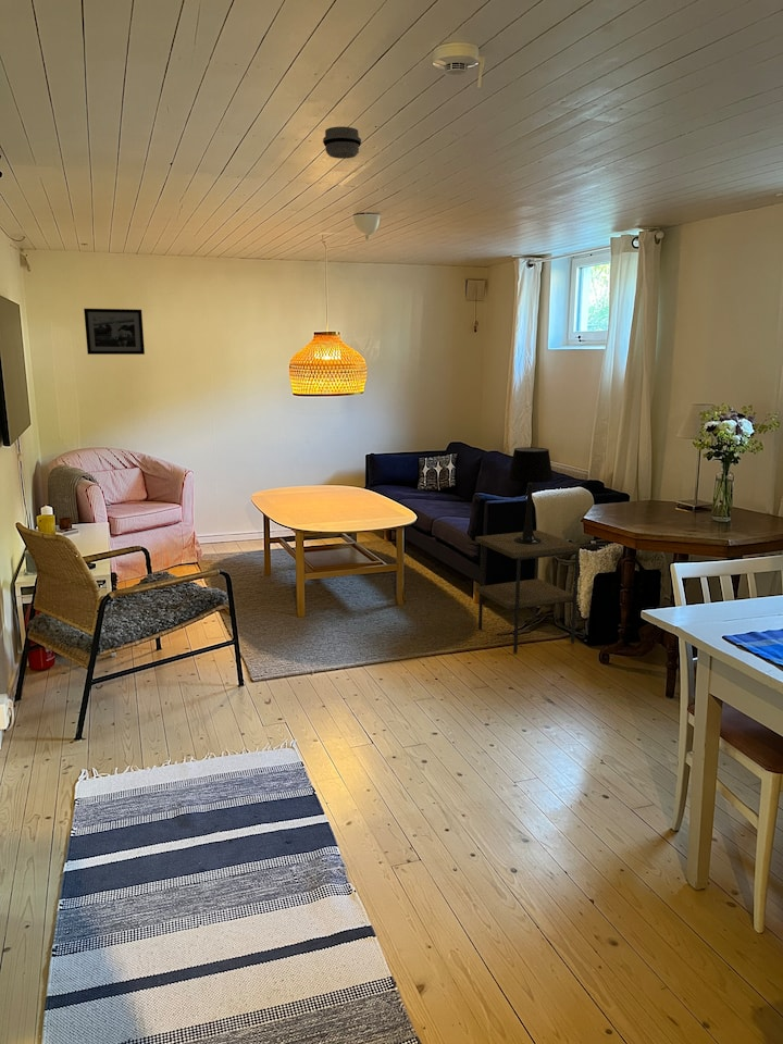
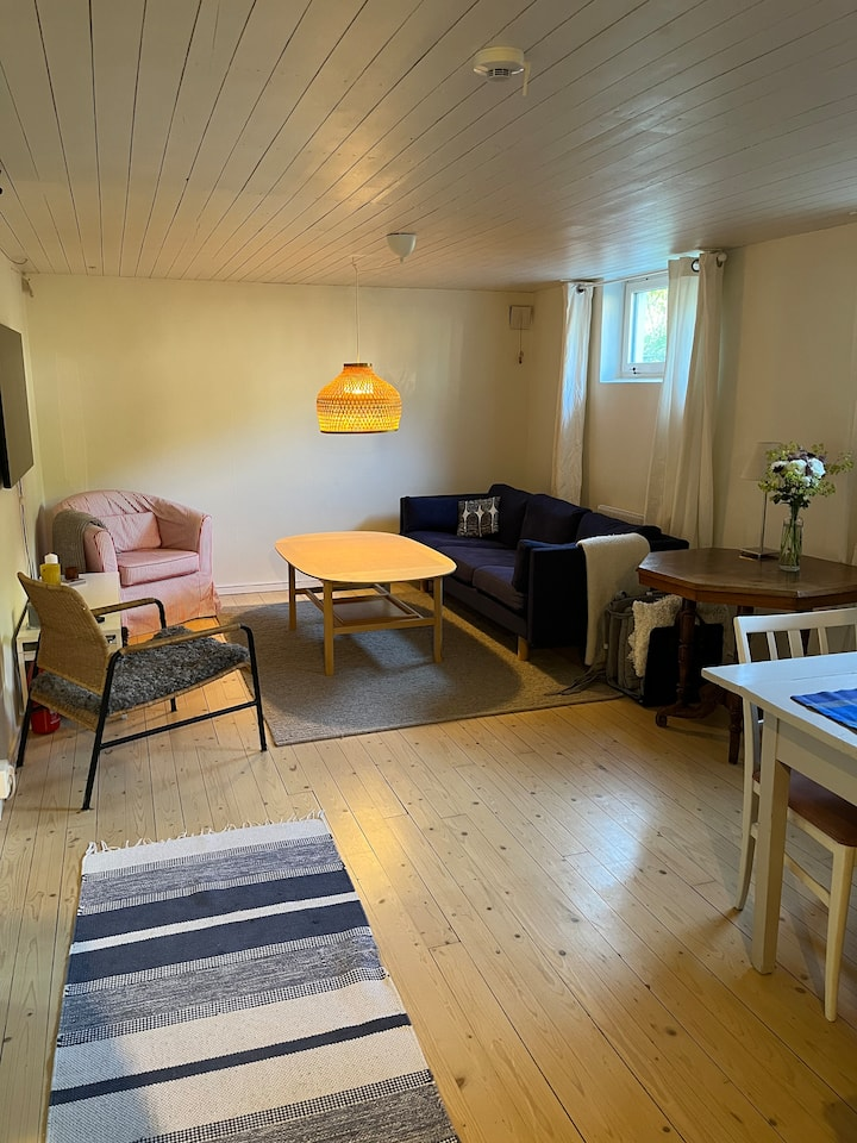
- table lamp [507,446,555,544]
- side table [474,530,581,655]
- picture frame [83,308,146,356]
- smoke detector [322,125,362,160]
